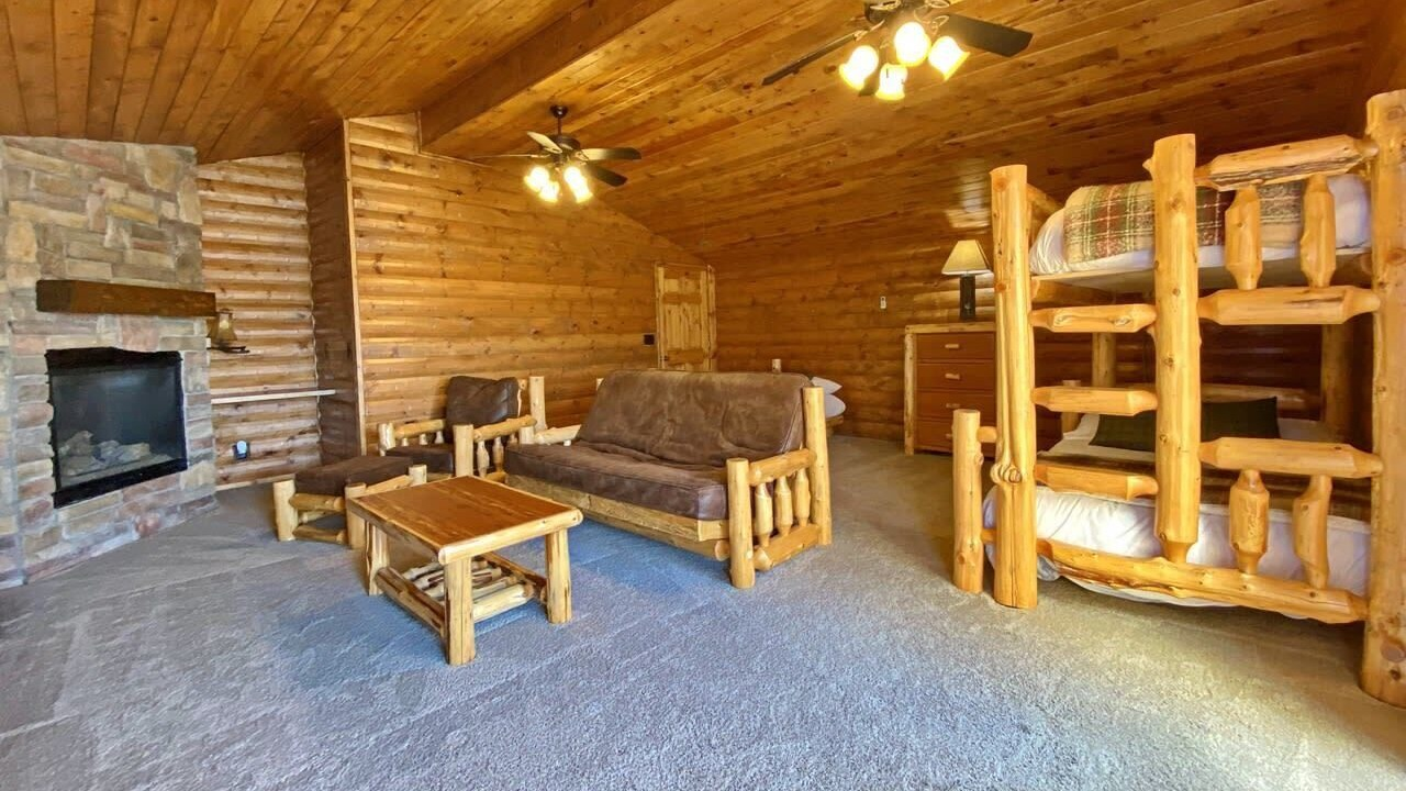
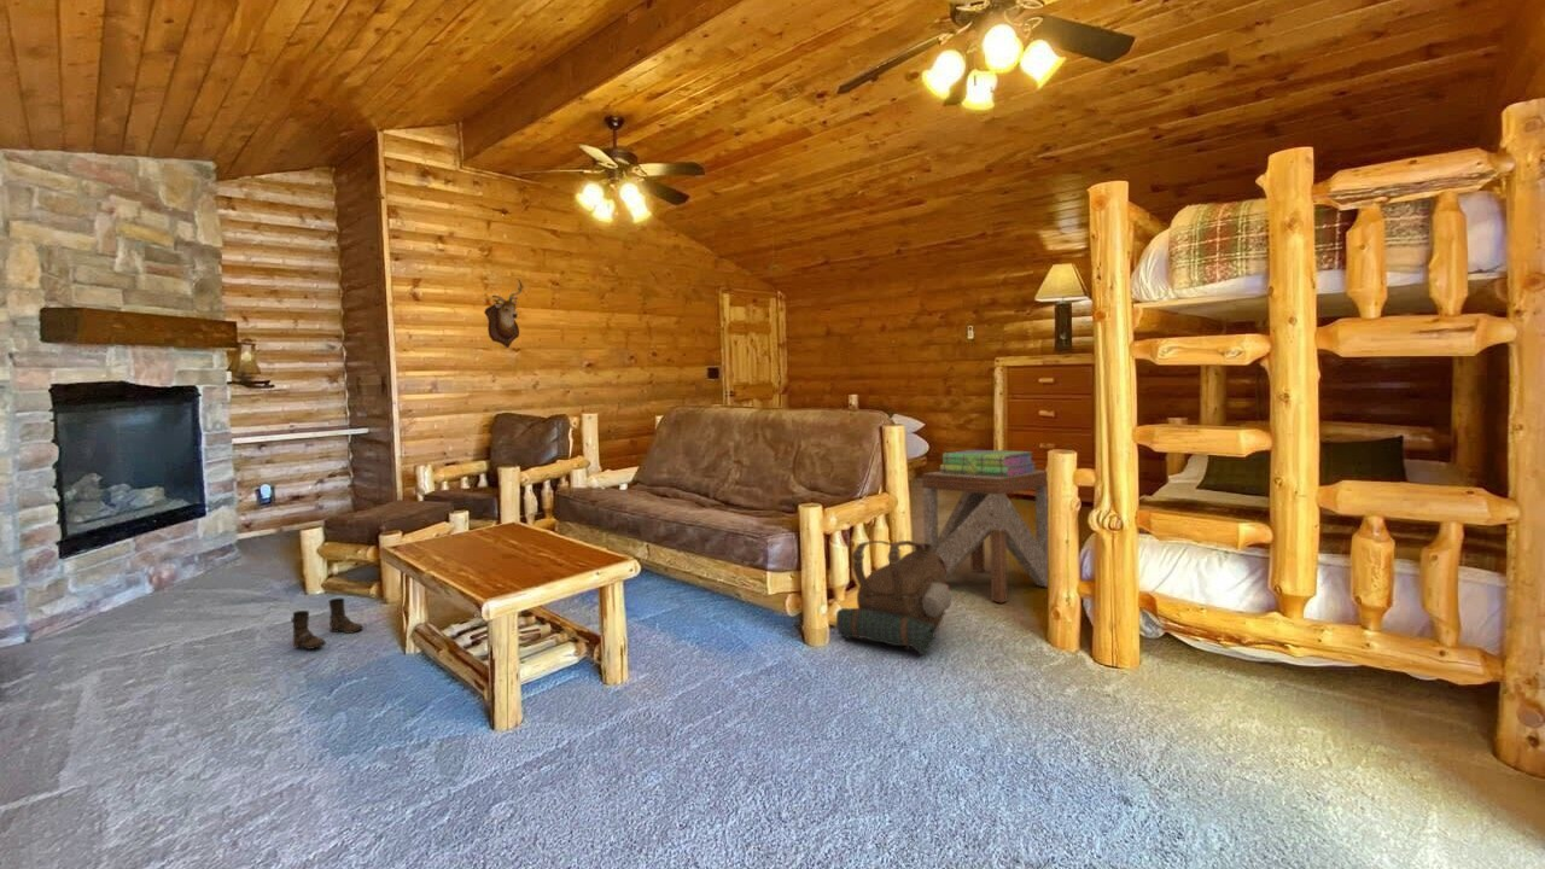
+ side table [921,470,1049,603]
+ backpack [835,540,952,657]
+ boots [290,596,365,651]
+ stack of books [939,449,1037,477]
+ mounted trophy [483,279,525,349]
